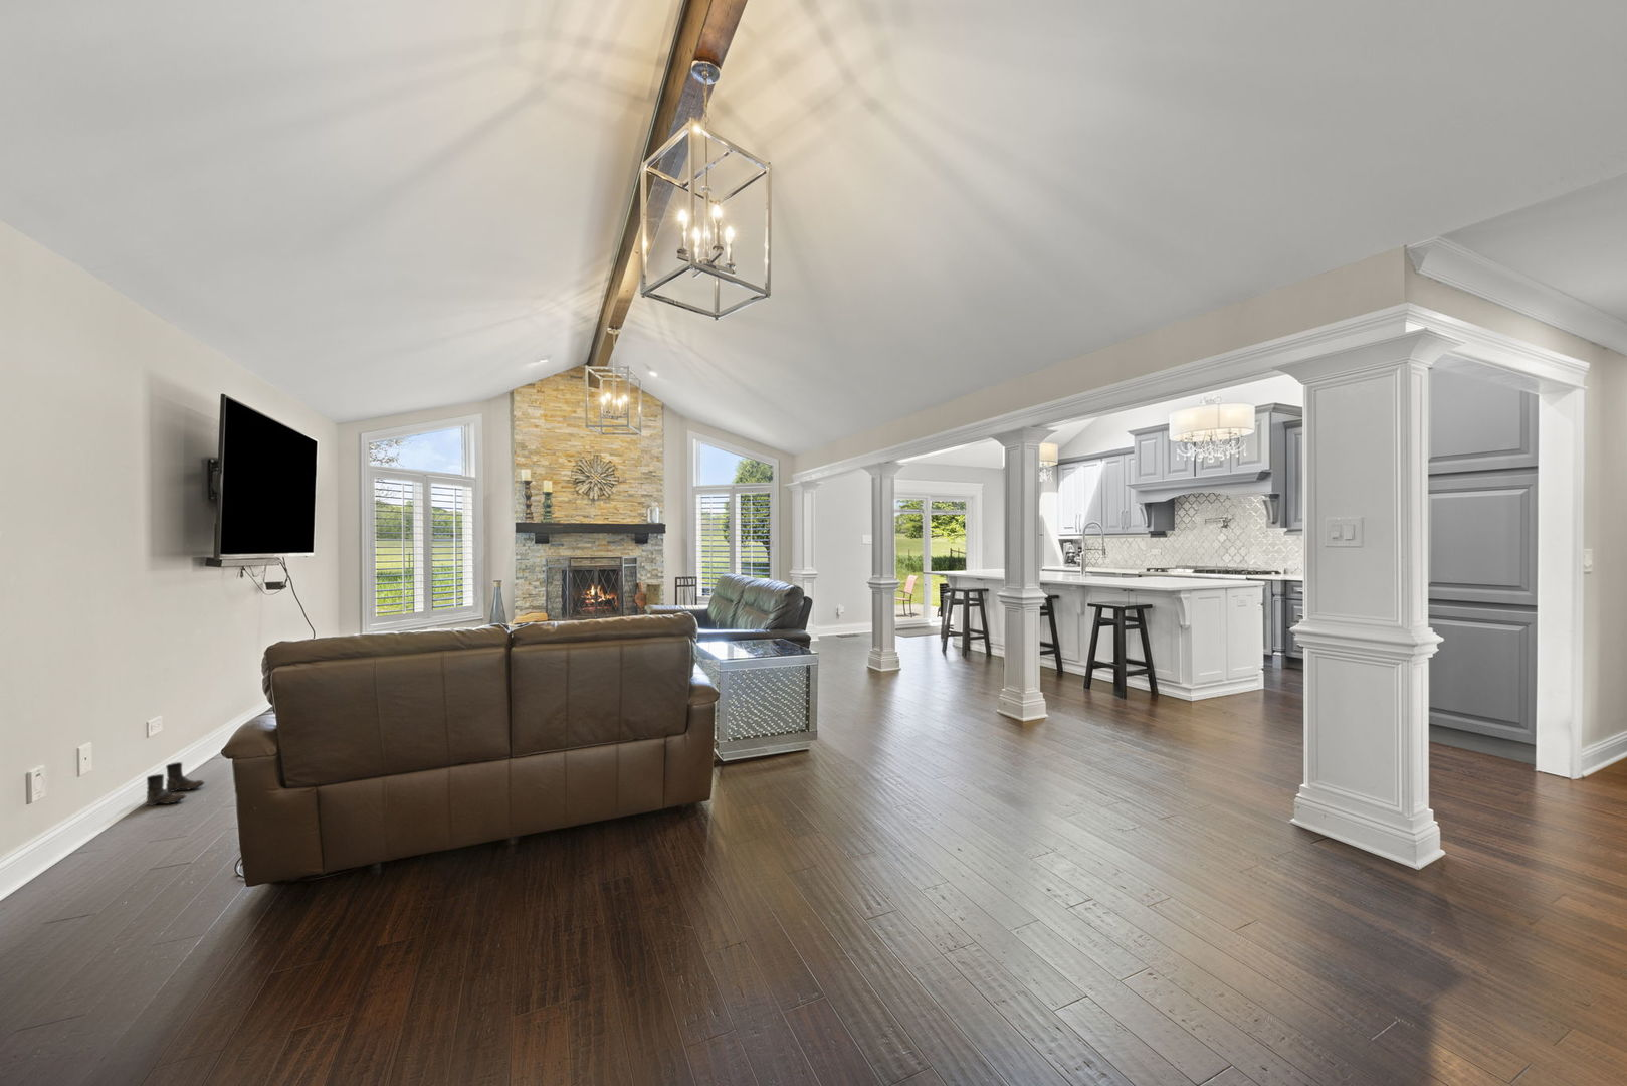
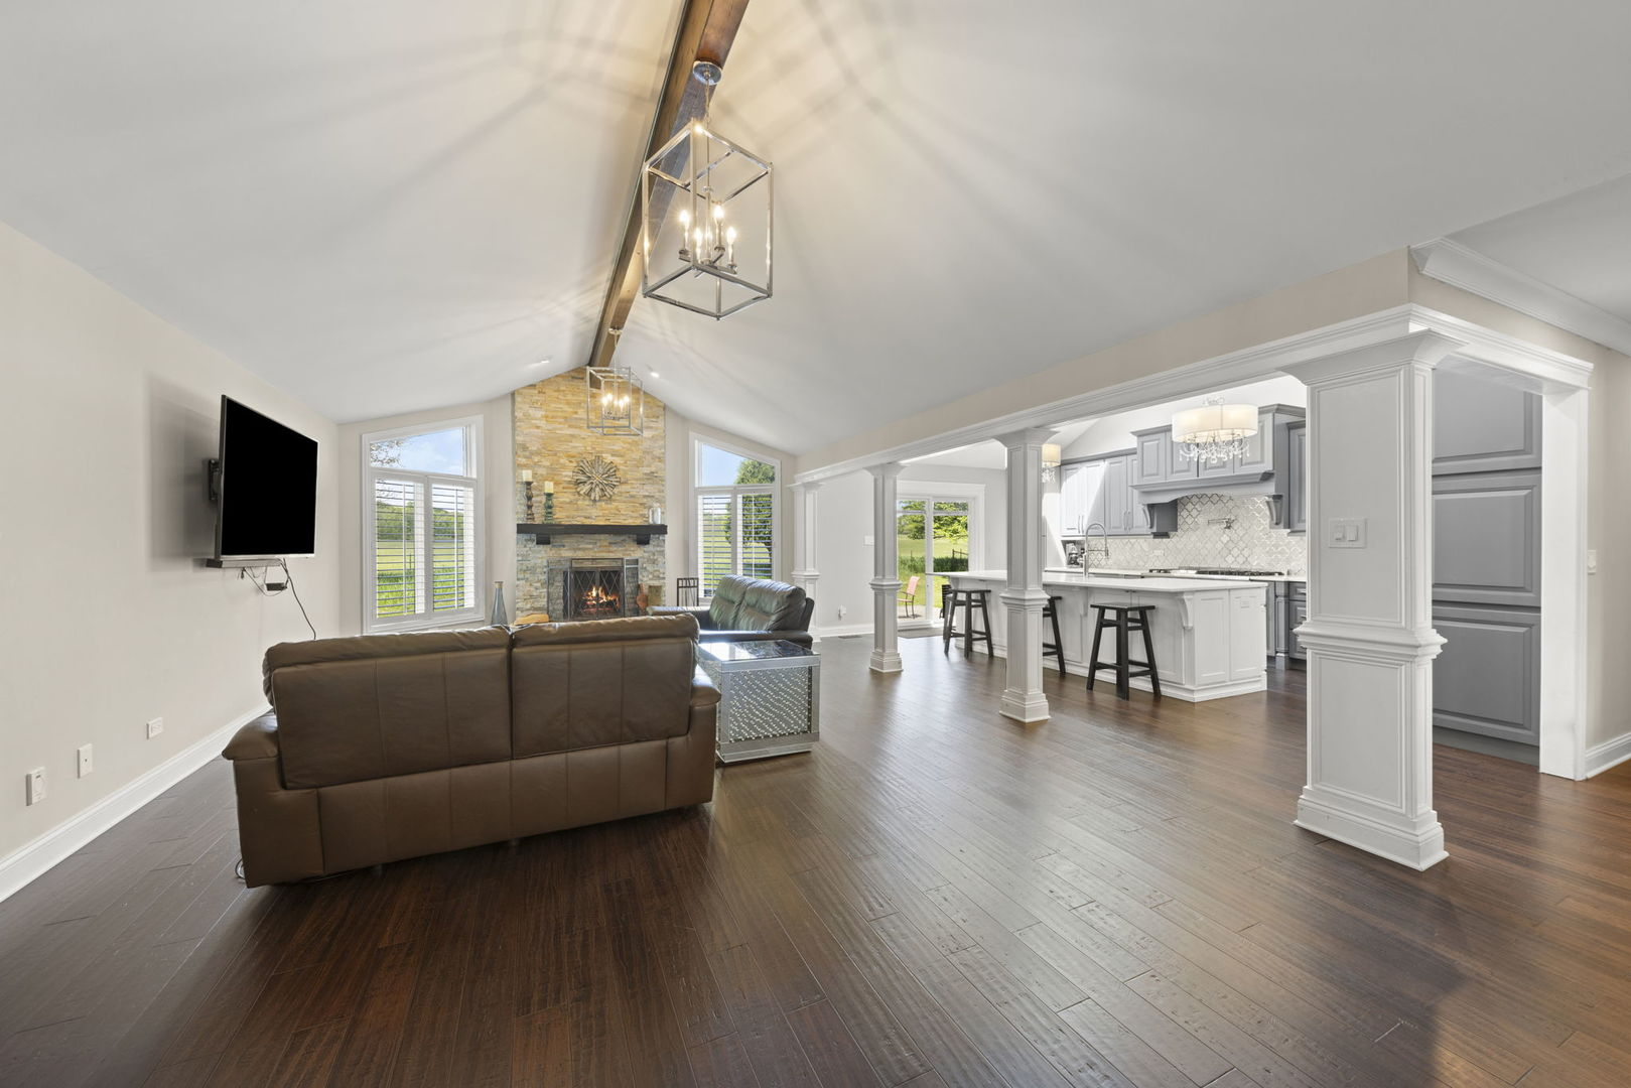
- boots [145,761,206,807]
